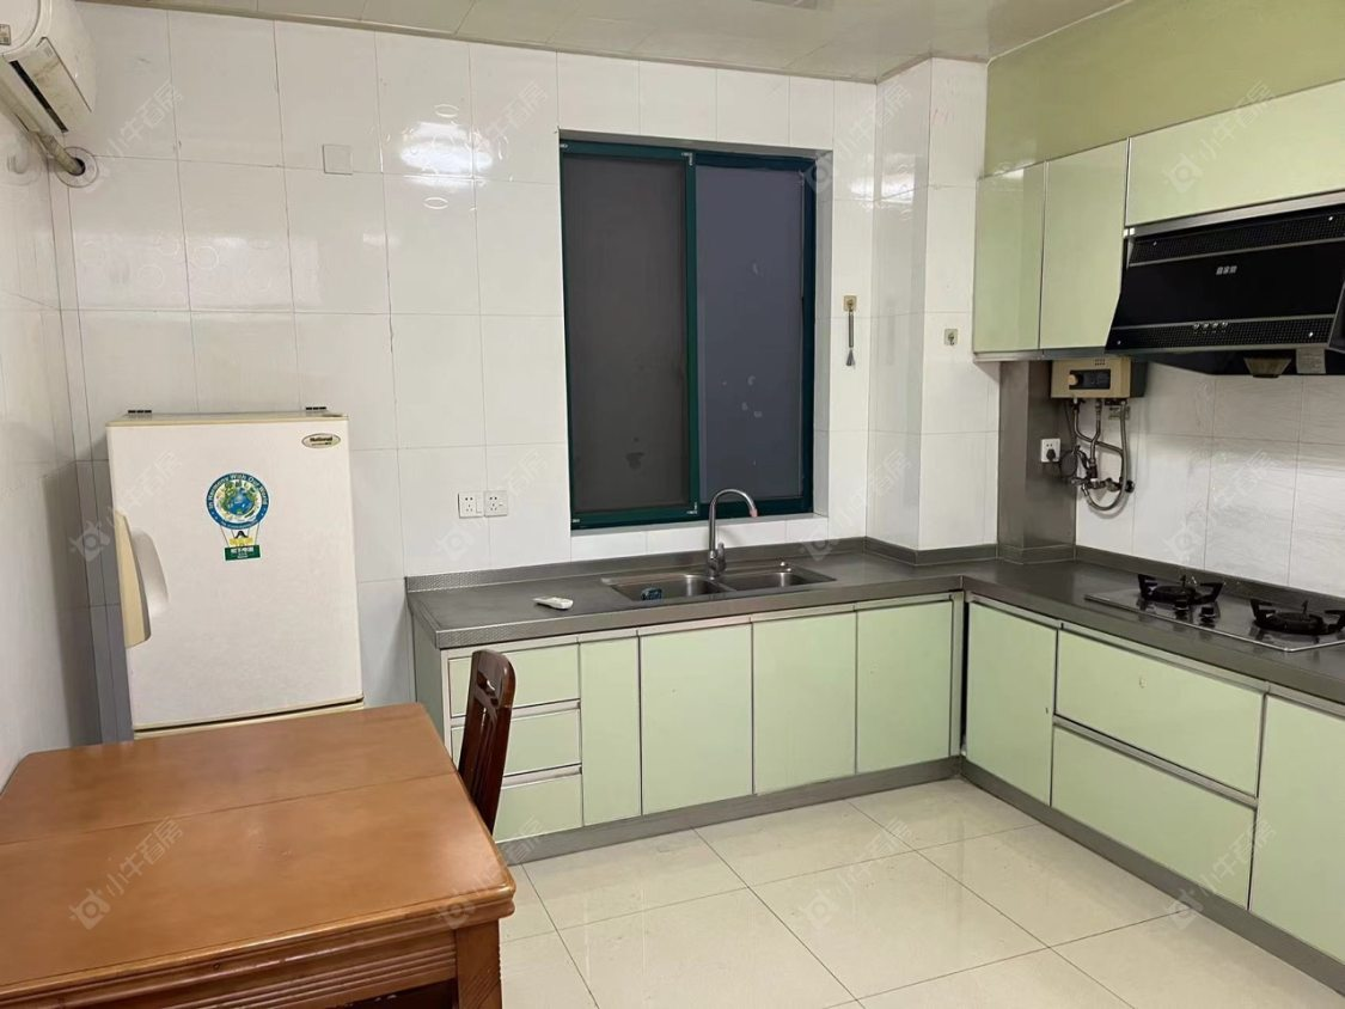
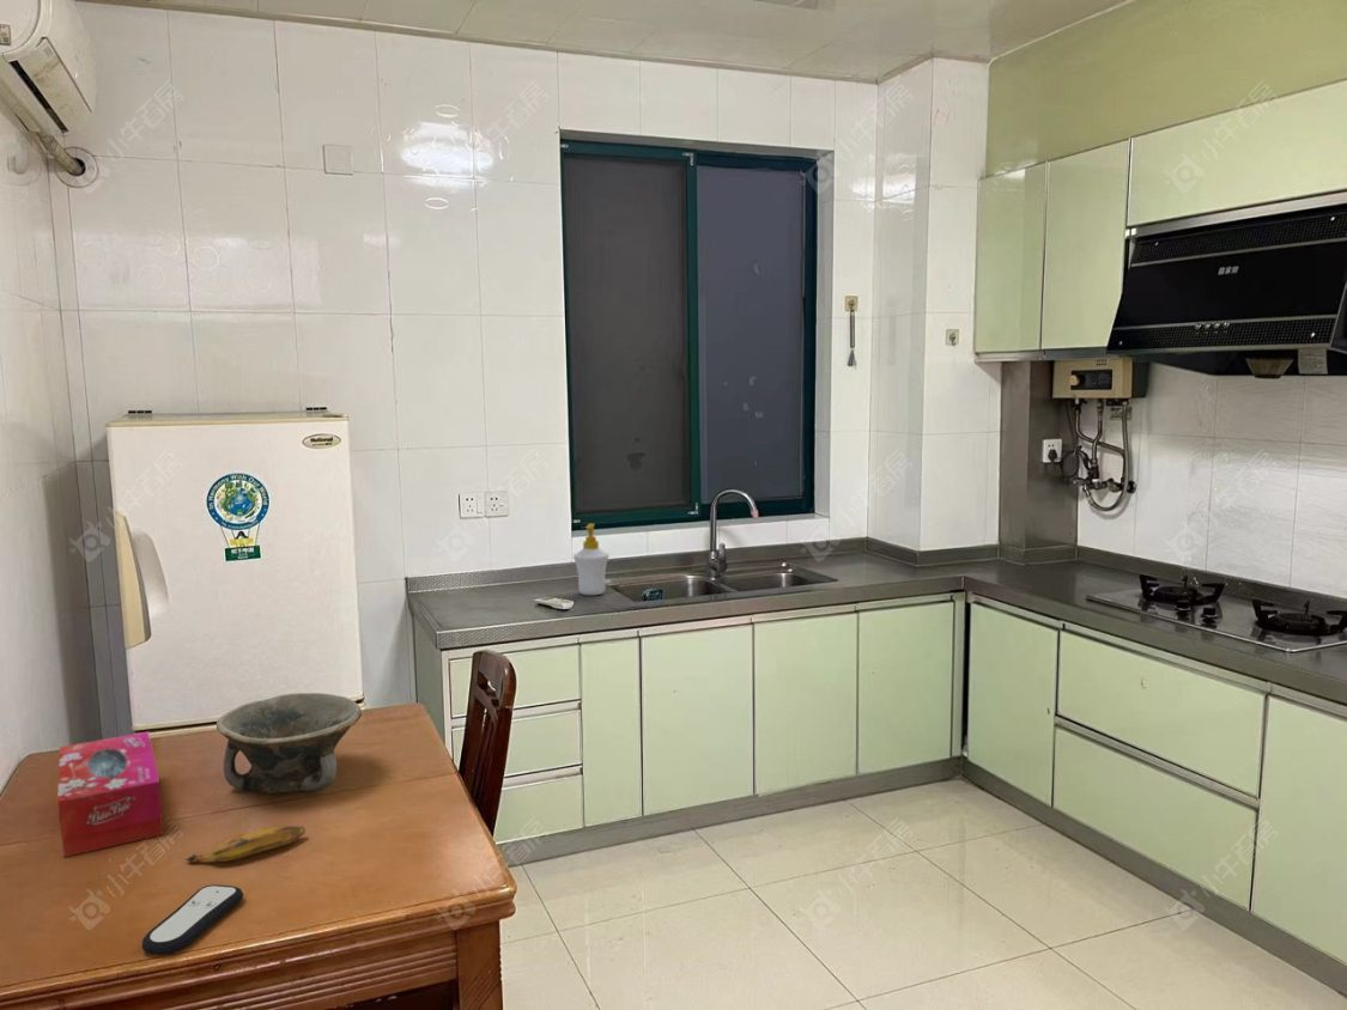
+ remote control [141,883,244,956]
+ soap bottle [572,523,611,596]
+ bowl [216,692,363,795]
+ tissue box [56,730,165,858]
+ banana [184,825,307,863]
